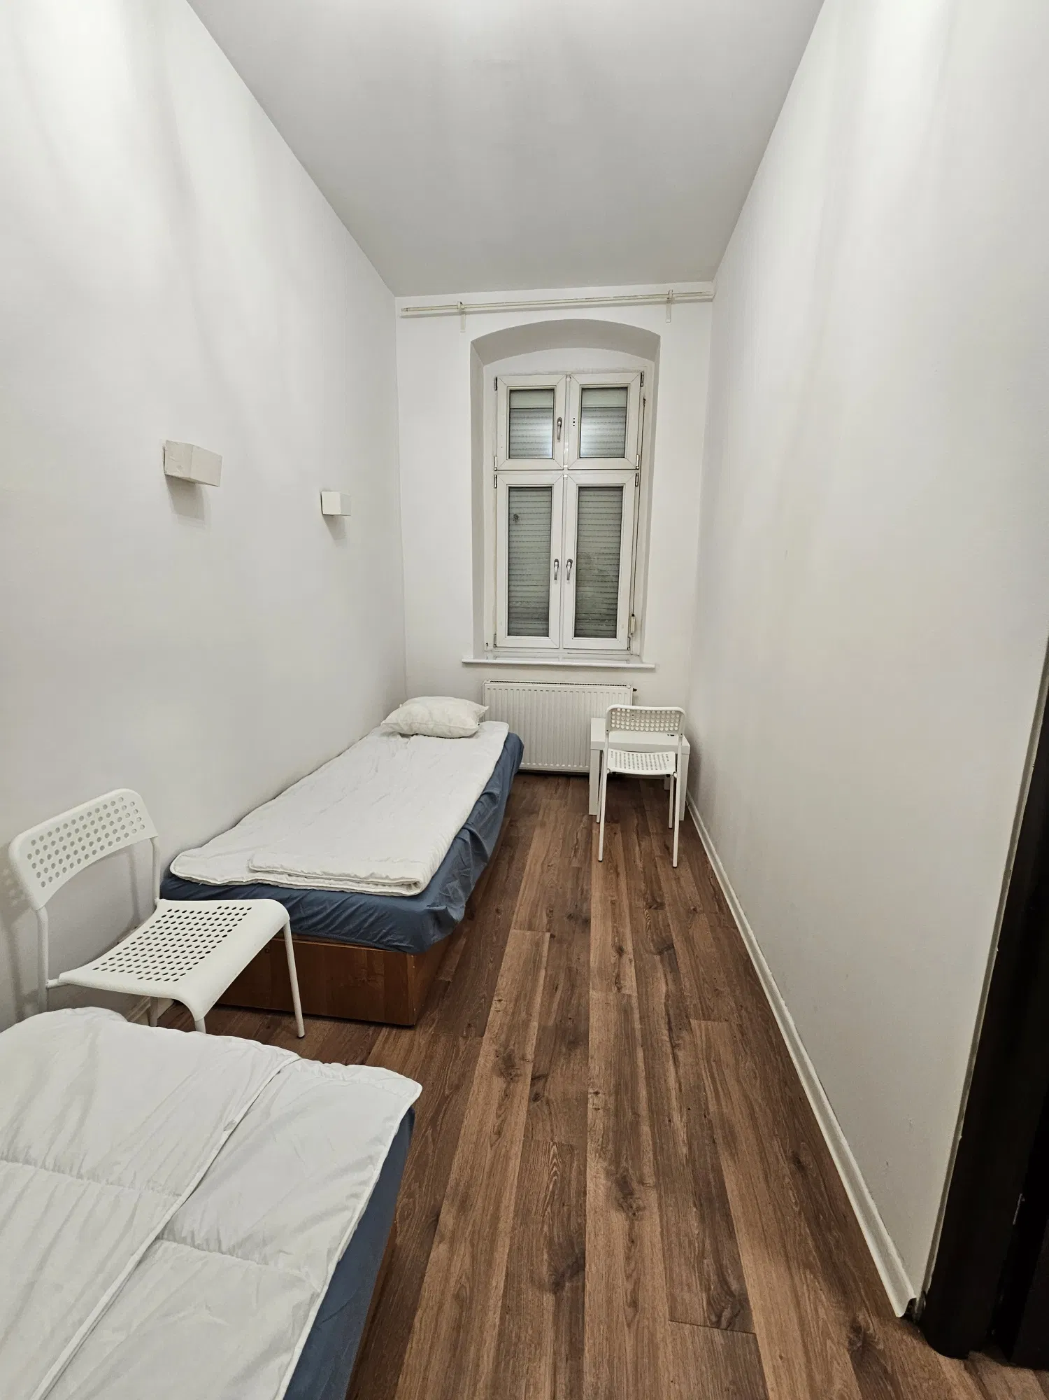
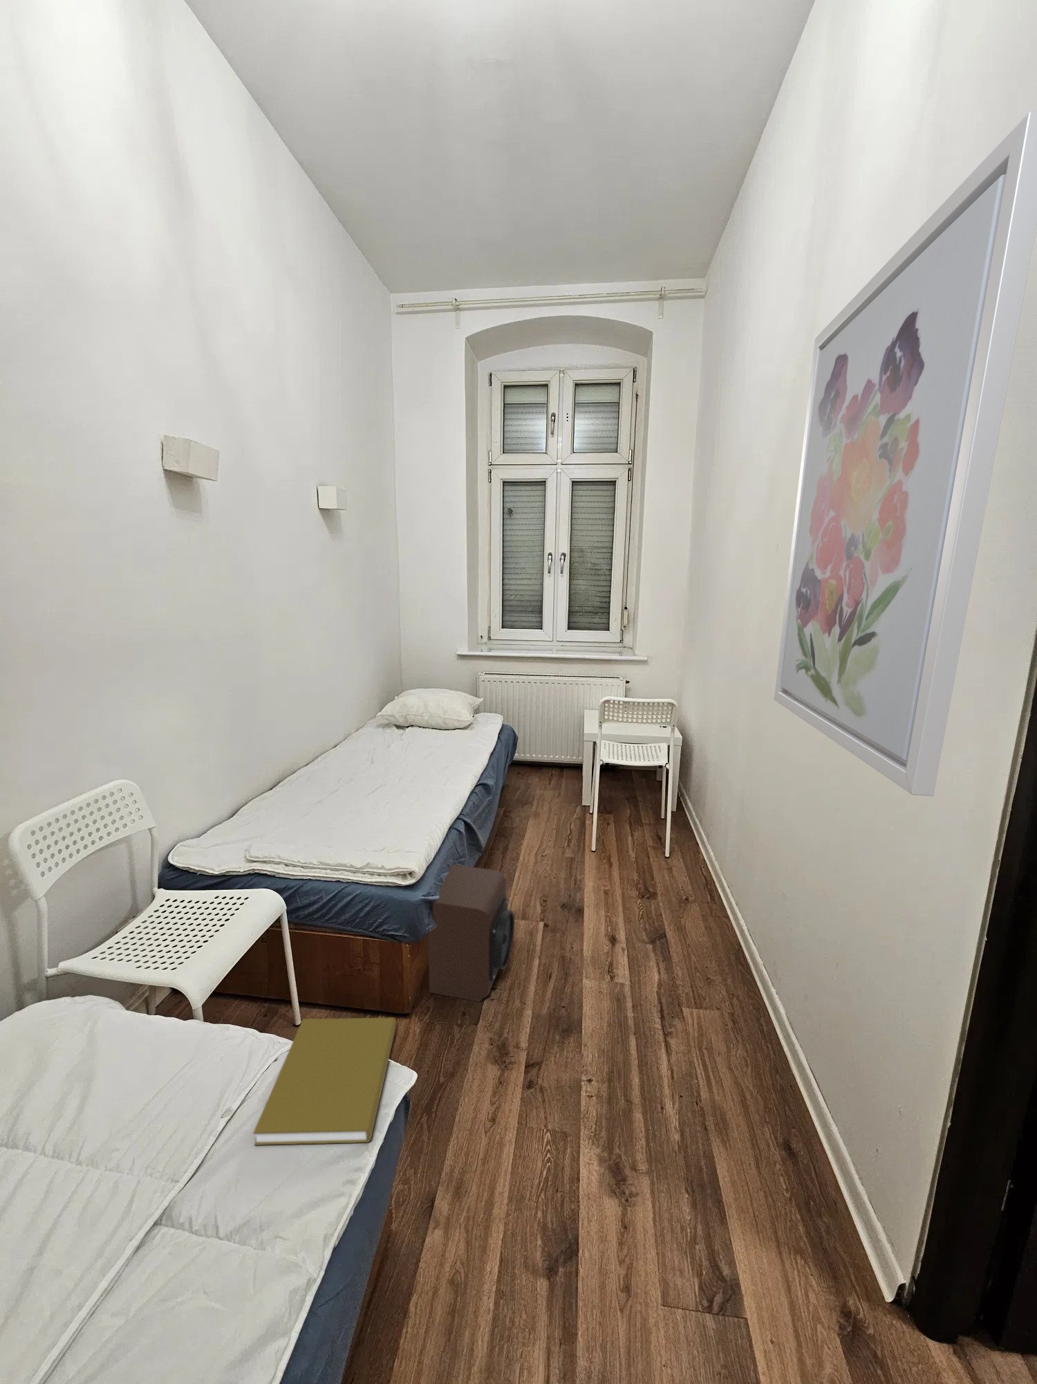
+ speaker [427,863,515,1003]
+ book [253,1017,396,1146]
+ wall art [773,110,1037,798]
